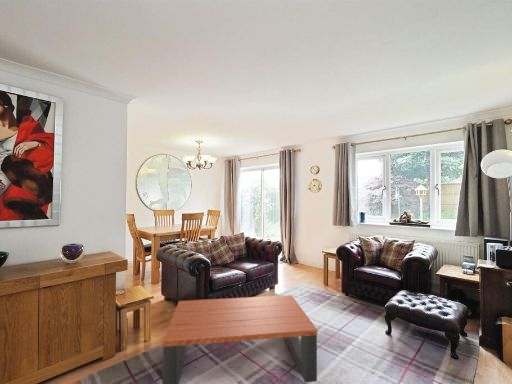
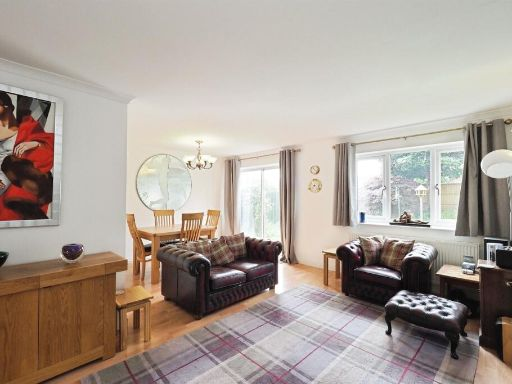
- coffee table [161,294,318,384]
